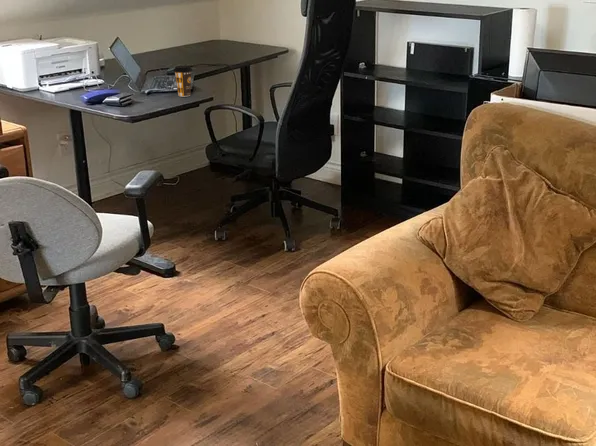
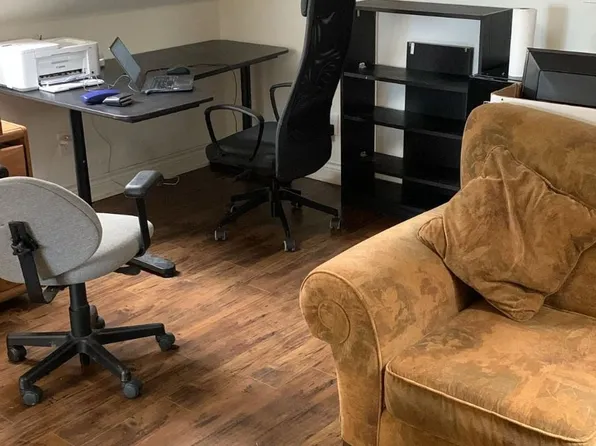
- coffee cup [173,65,193,98]
